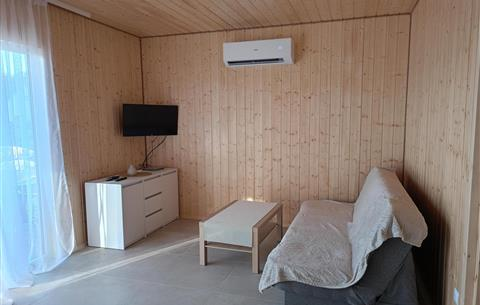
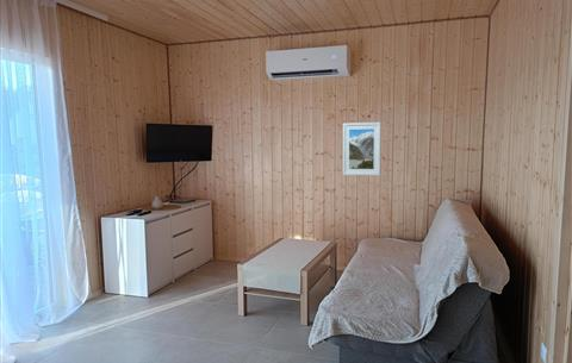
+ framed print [342,121,381,176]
